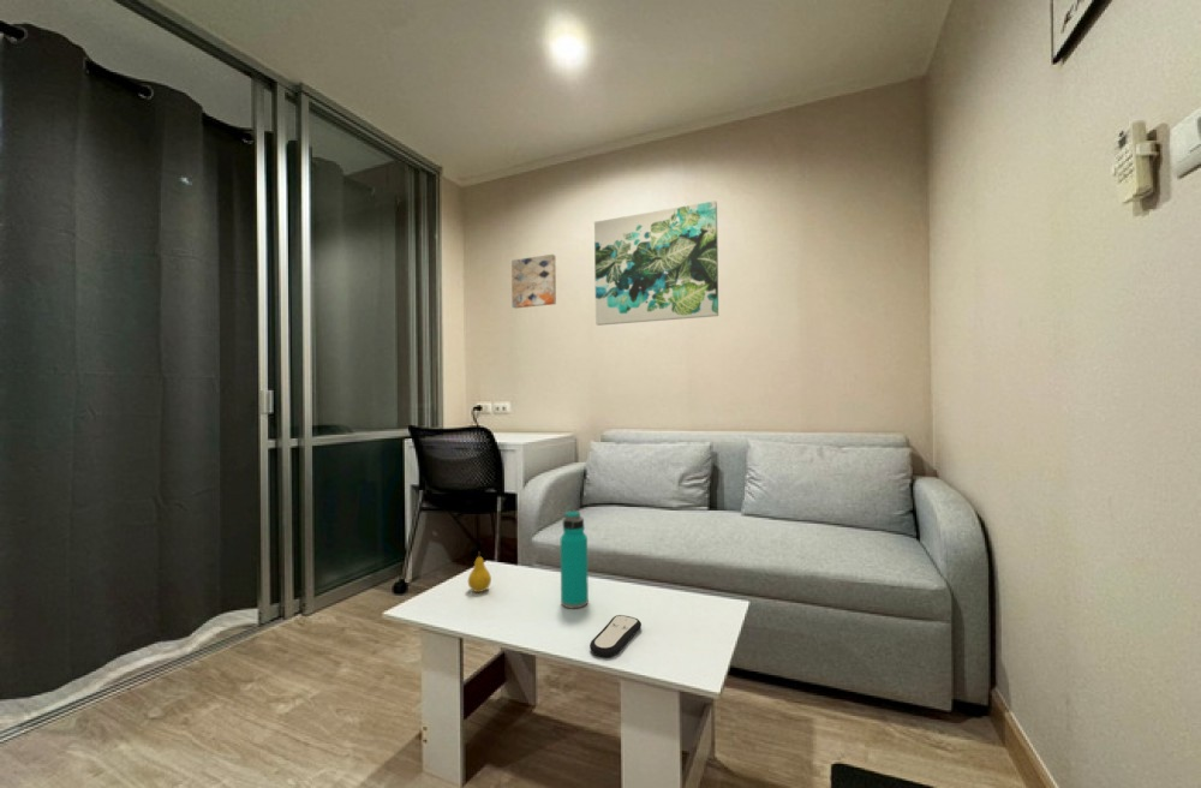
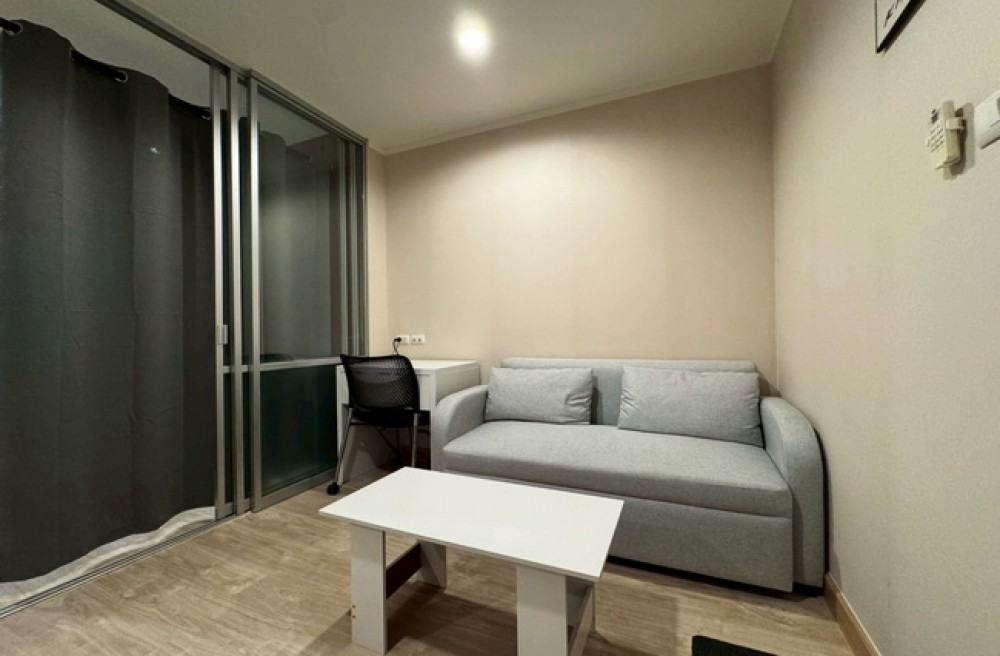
- wall art [593,199,719,327]
- water bottle [560,509,590,609]
- fruit [467,550,492,593]
- wall art [510,253,557,310]
- remote control [588,614,643,658]
